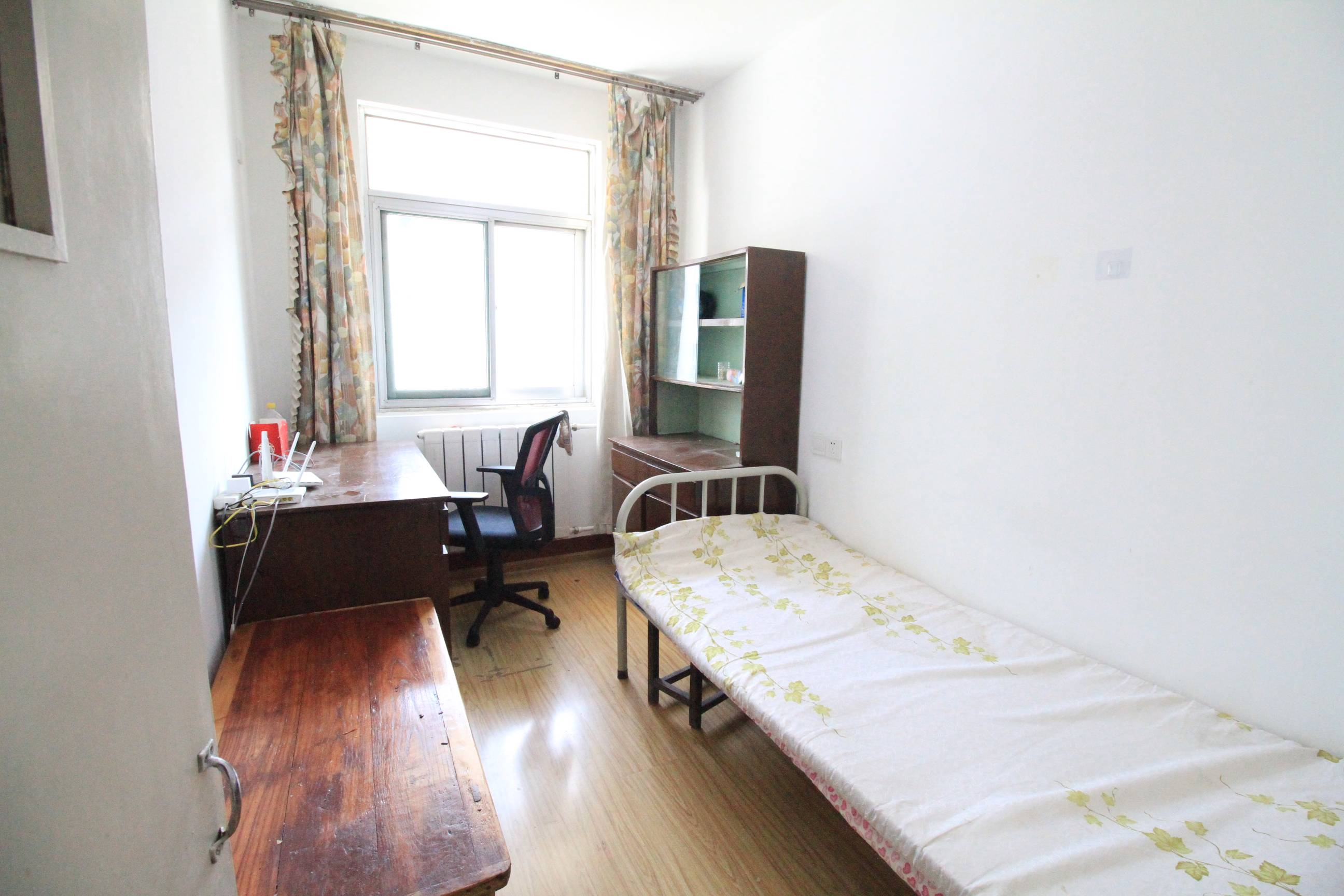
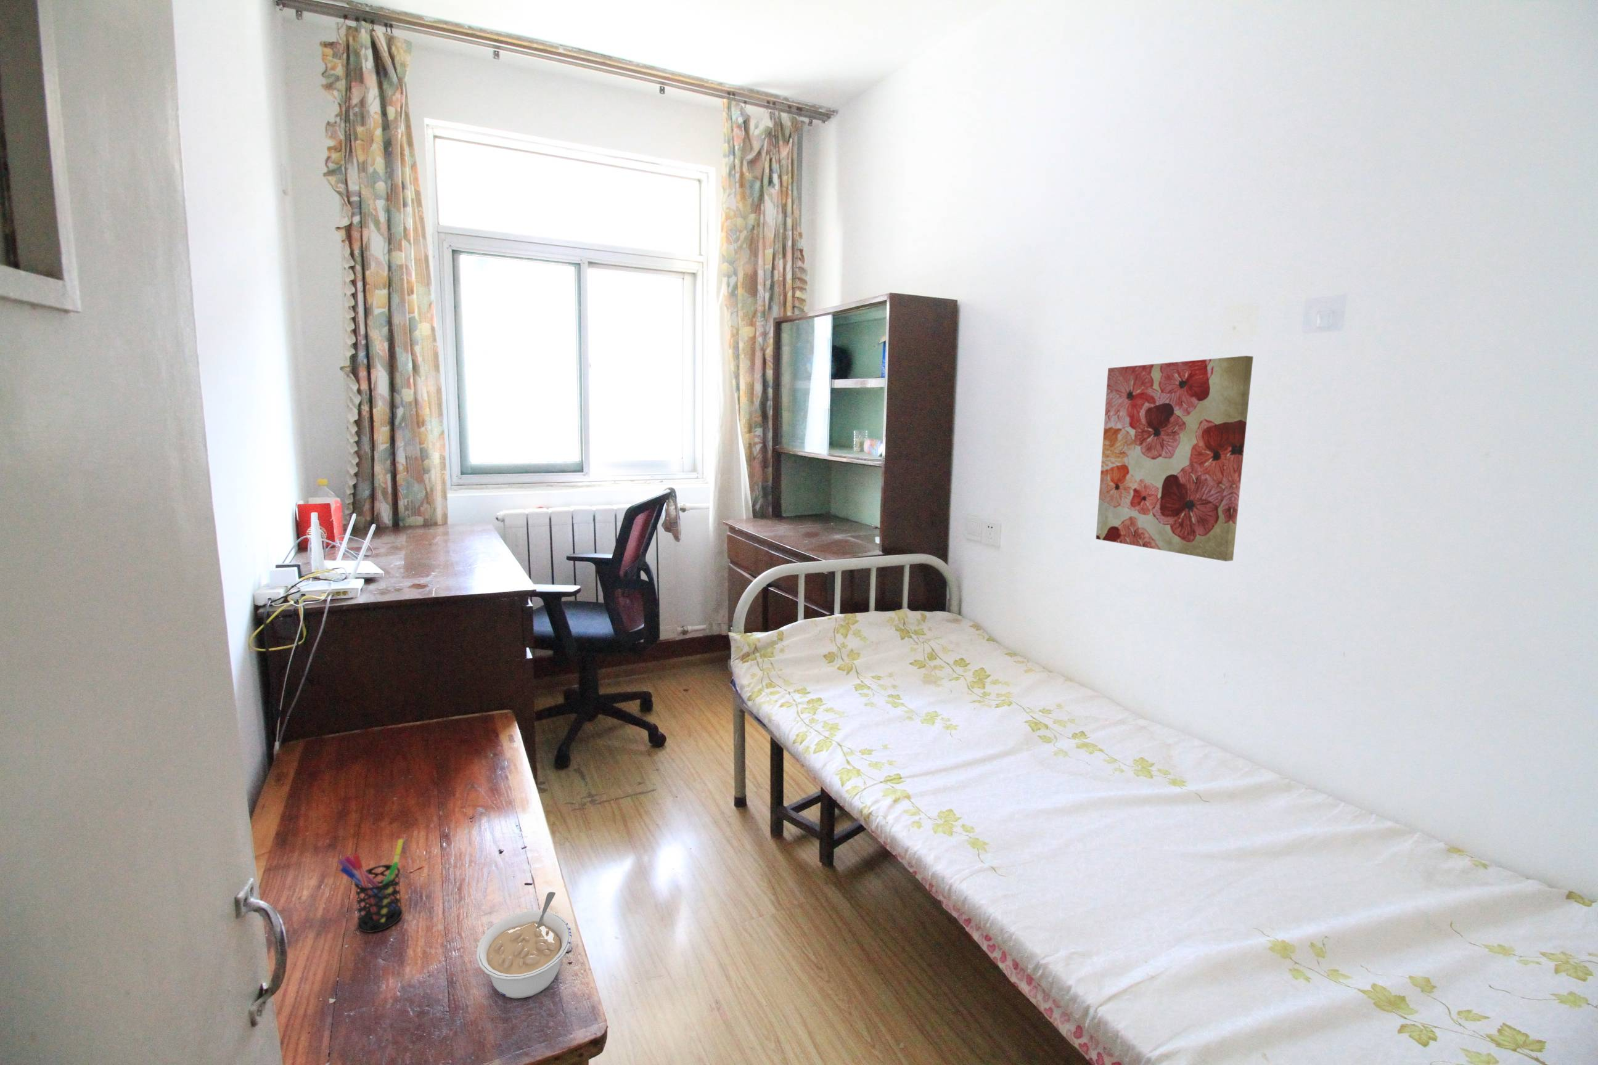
+ wall art [1095,355,1254,562]
+ legume [476,891,572,1000]
+ pen holder [338,839,404,933]
